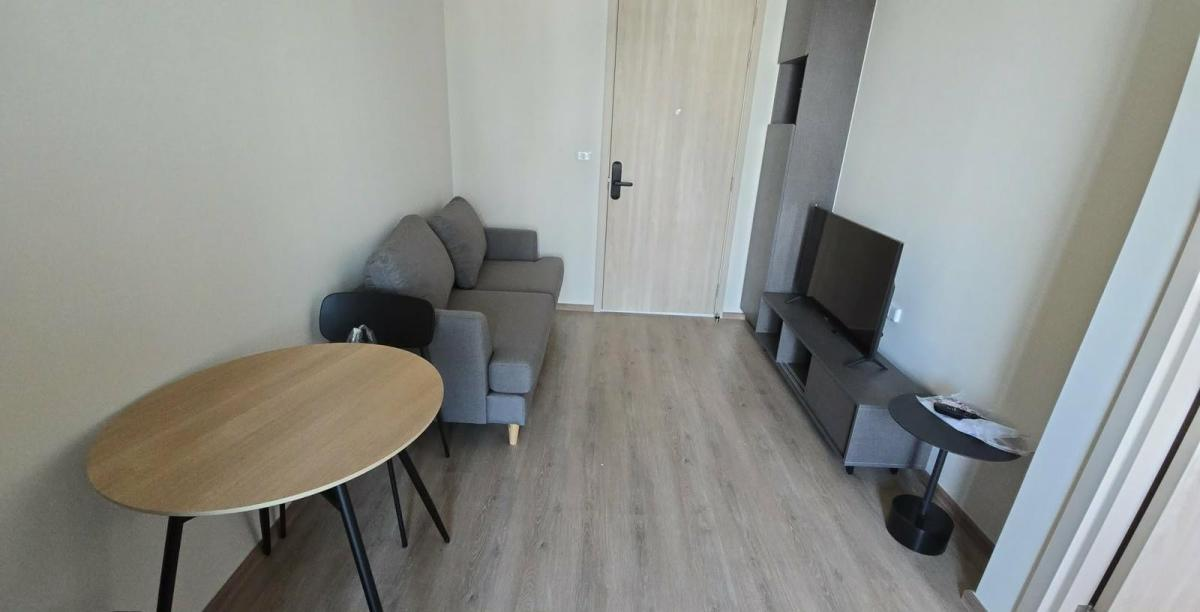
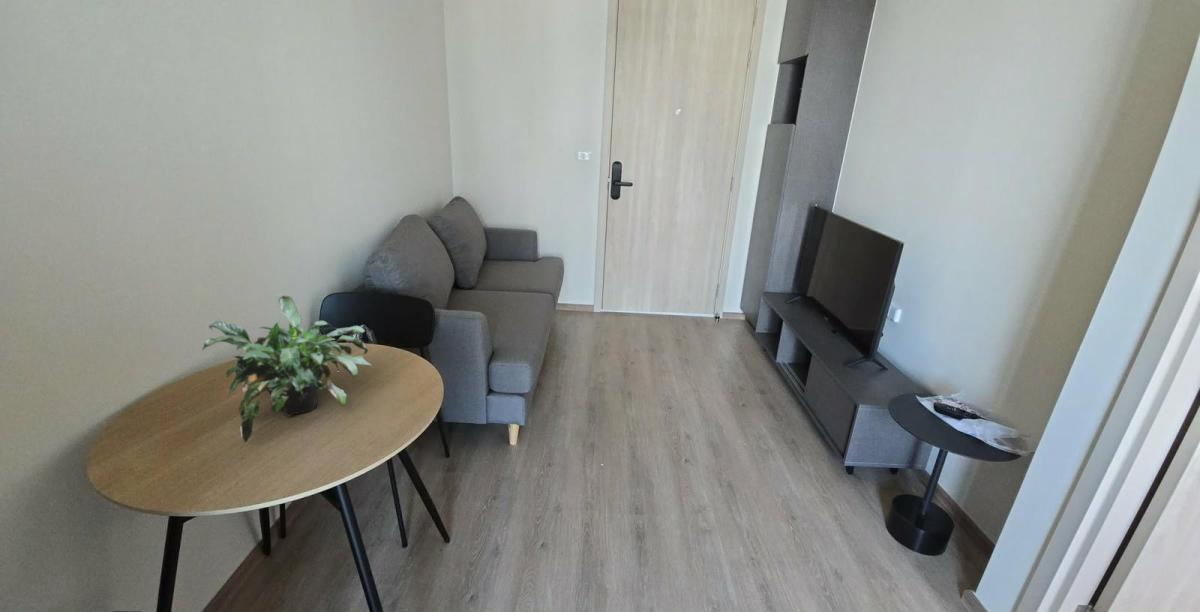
+ potted plant [201,295,373,444]
